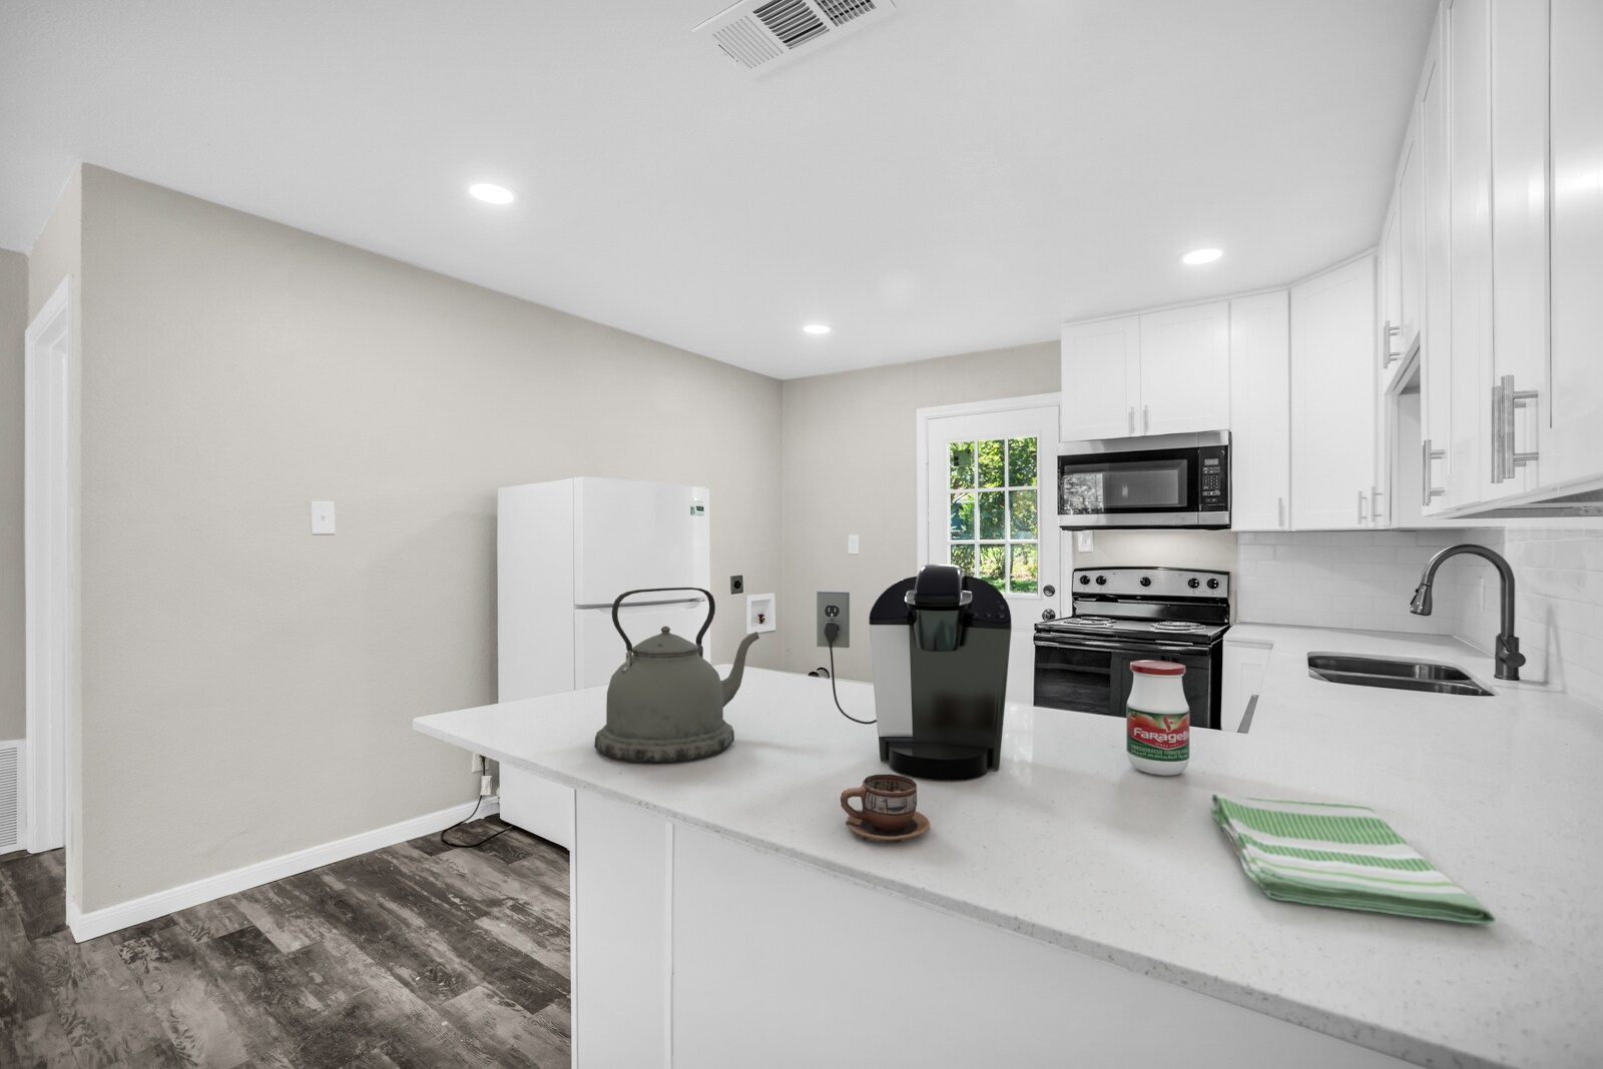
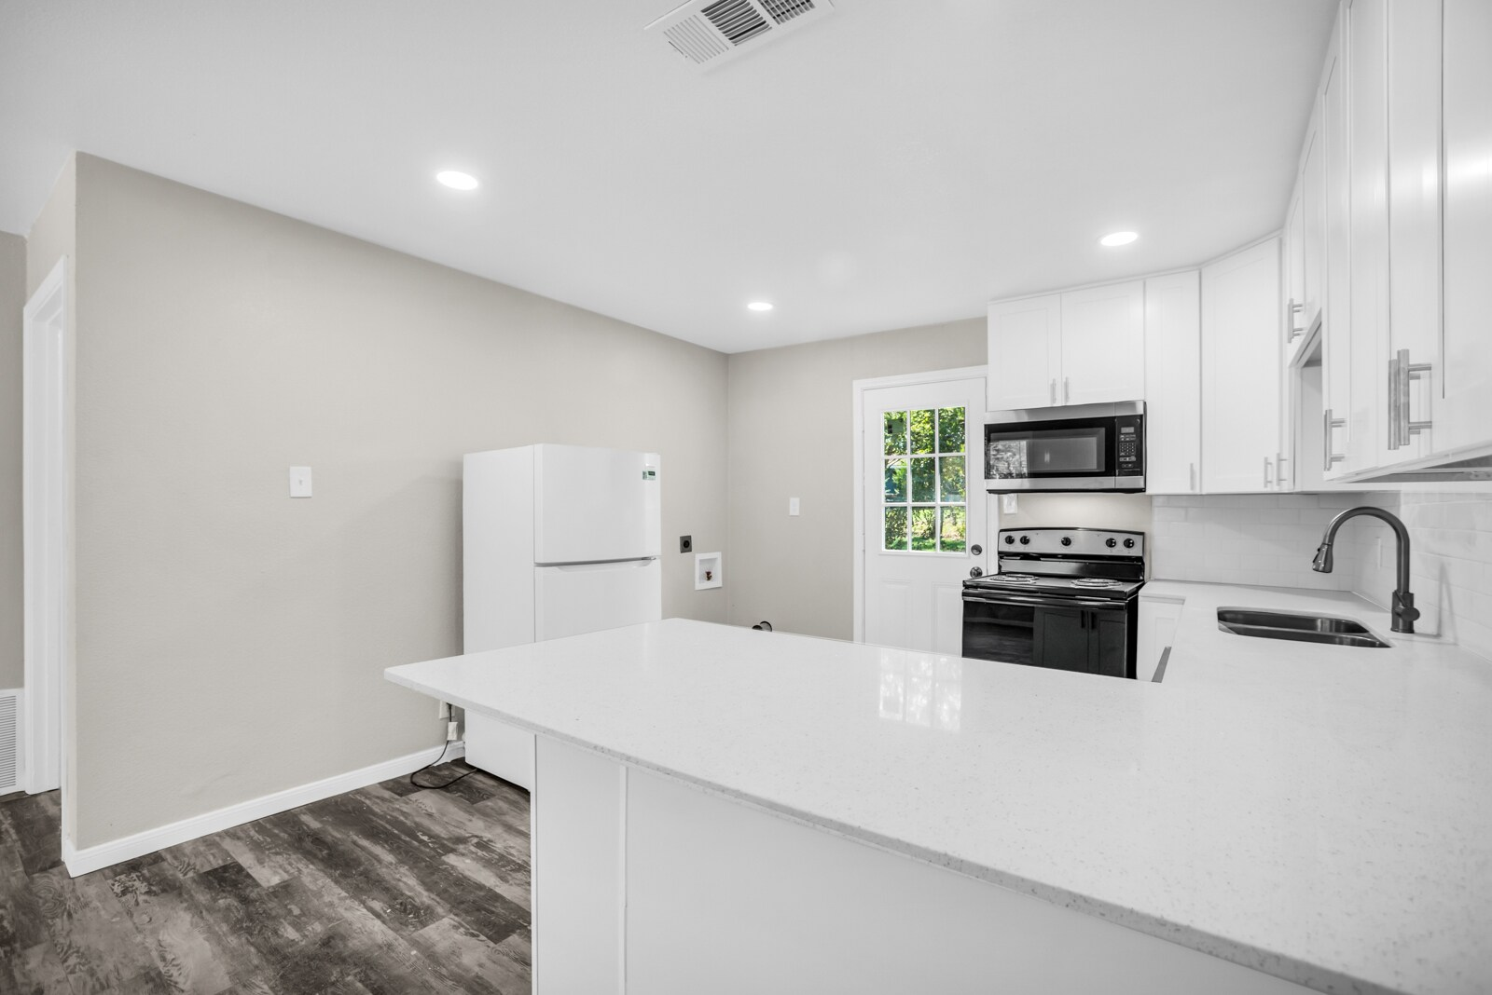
- coffee maker [815,563,1013,781]
- jar [1126,660,1190,777]
- cup [839,773,931,844]
- dish towel [1209,792,1497,925]
- kettle [594,587,760,764]
